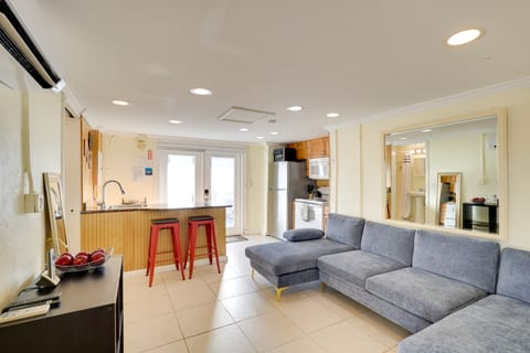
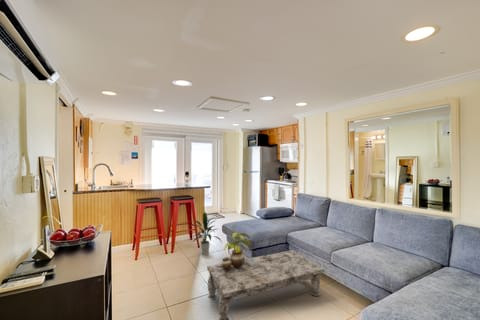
+ indoor plant [191,211,223,255]
+ potted plant [220,231,252,271]
+ coffee table [206,249,326,320]
